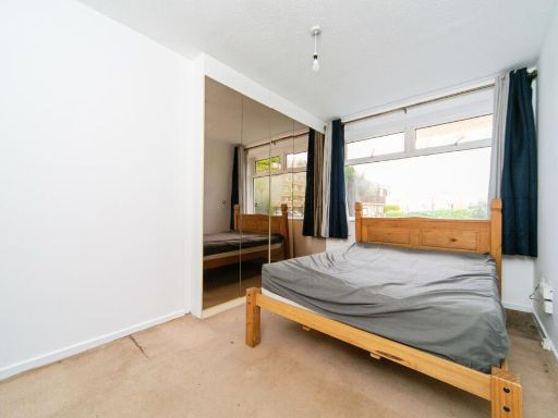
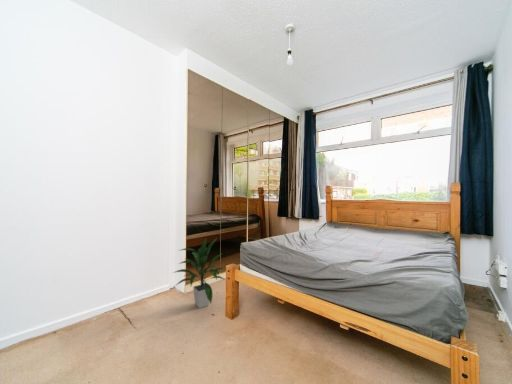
+ indoor plant [172,237,226,309]
